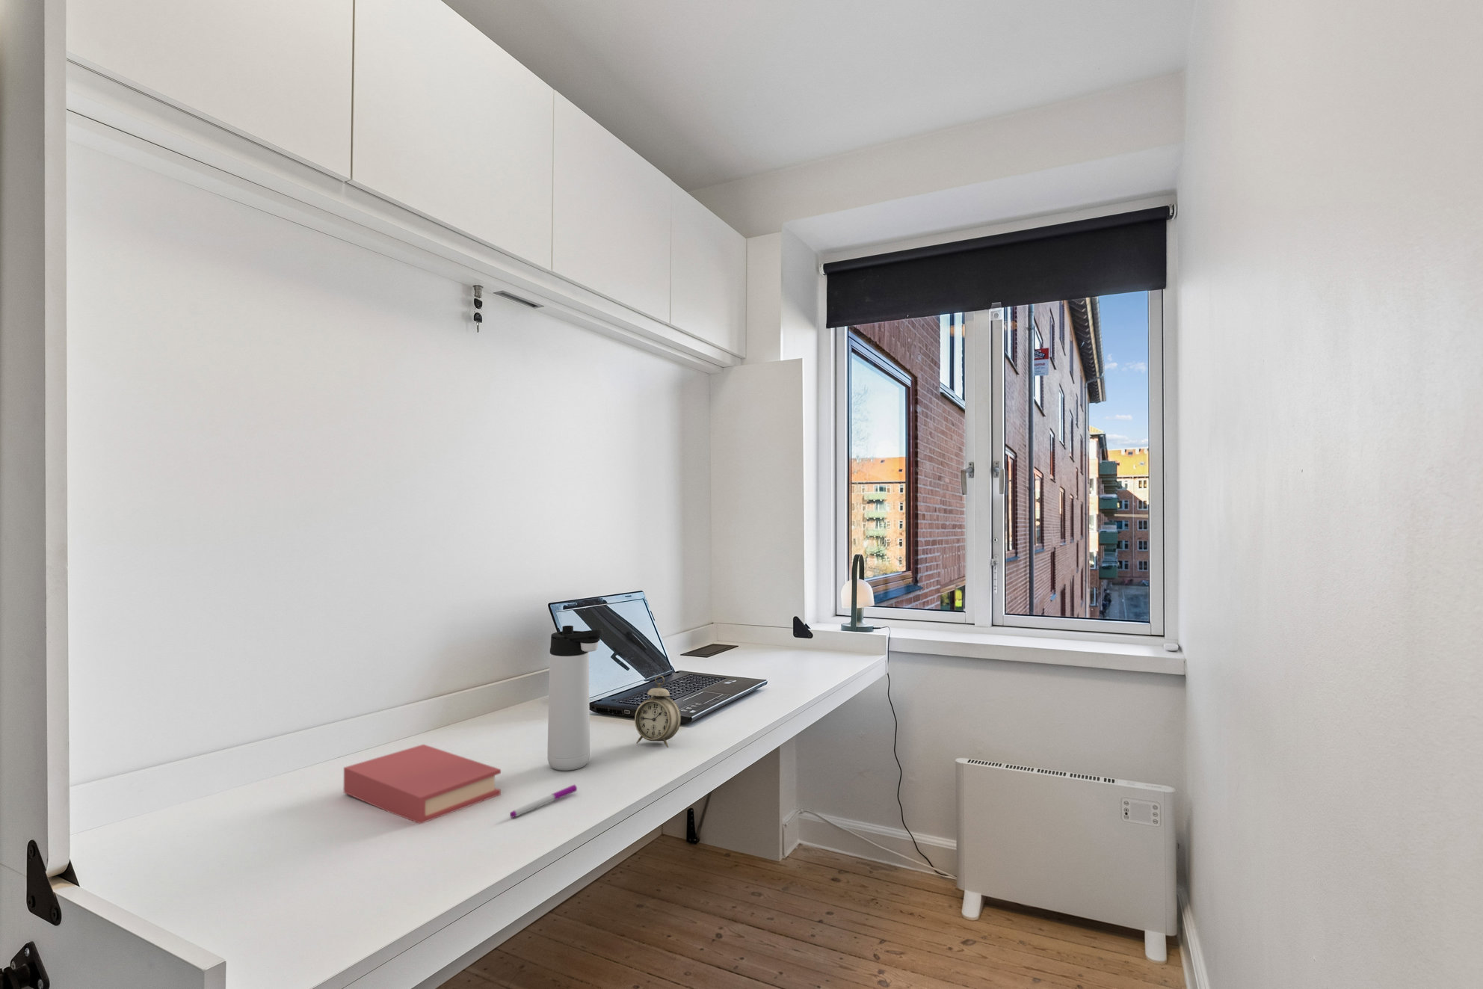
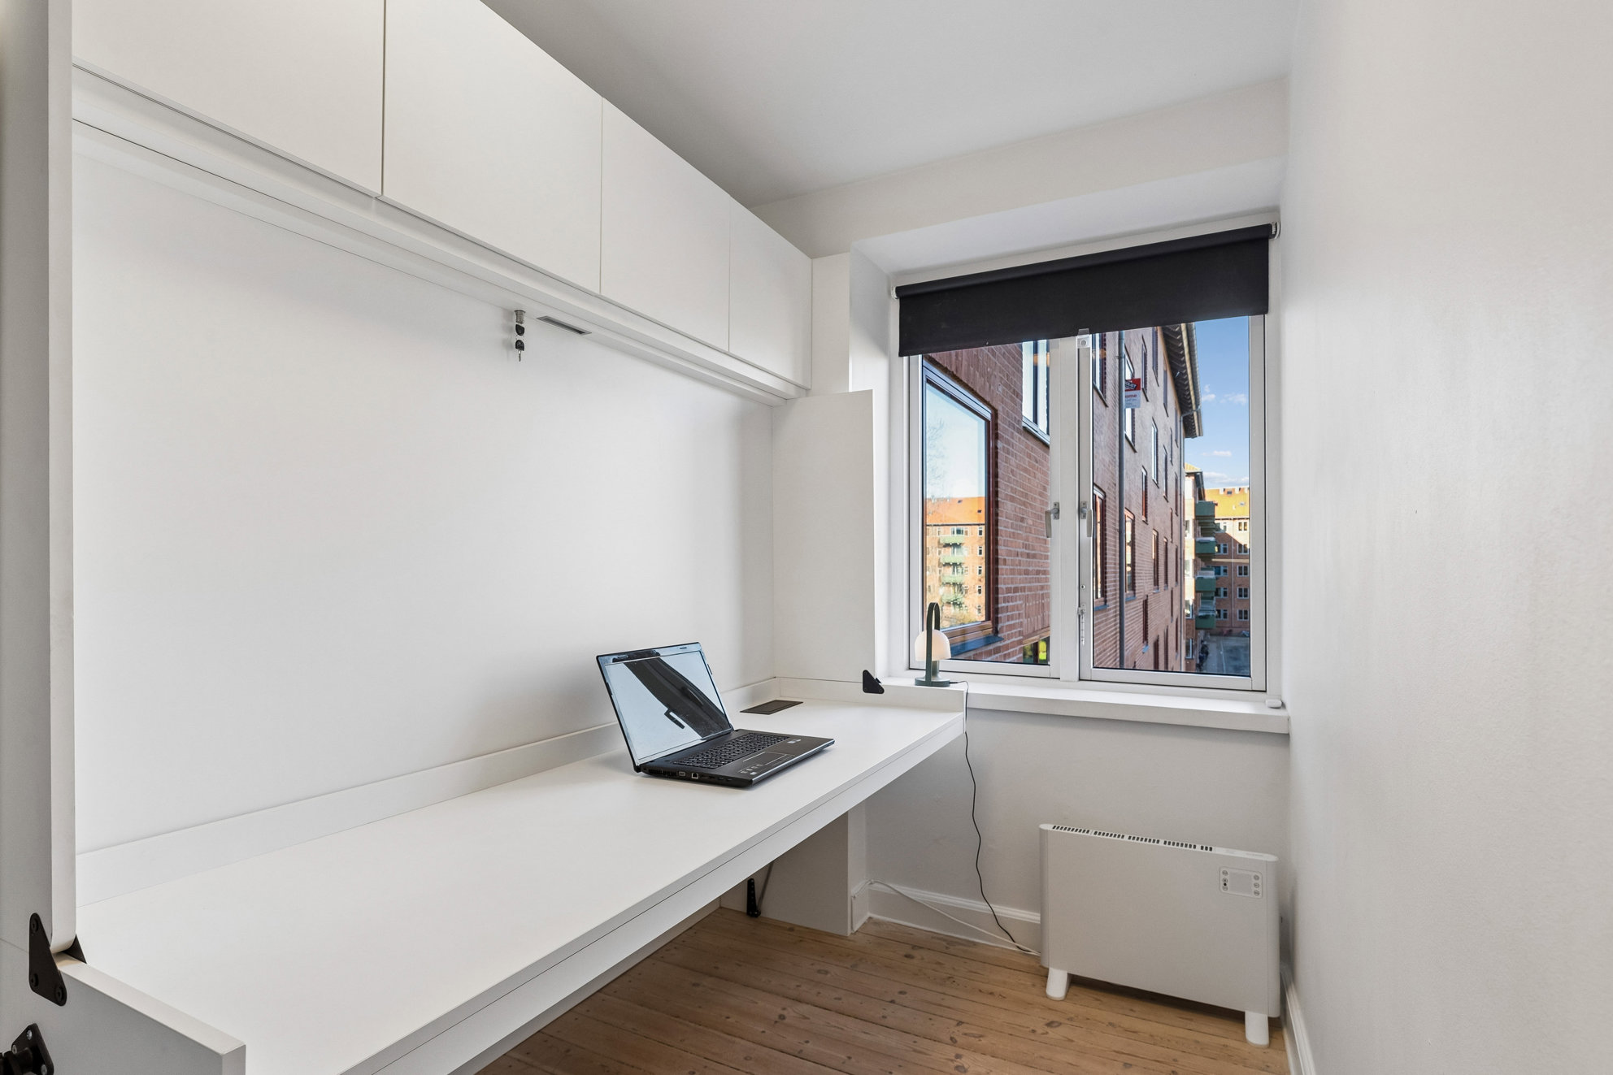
- pen [509,784,578,819]
- alarm clock [633,676,682,748]
- thermos bottle [547,625,604,772]
- book [343,744,502,825]
